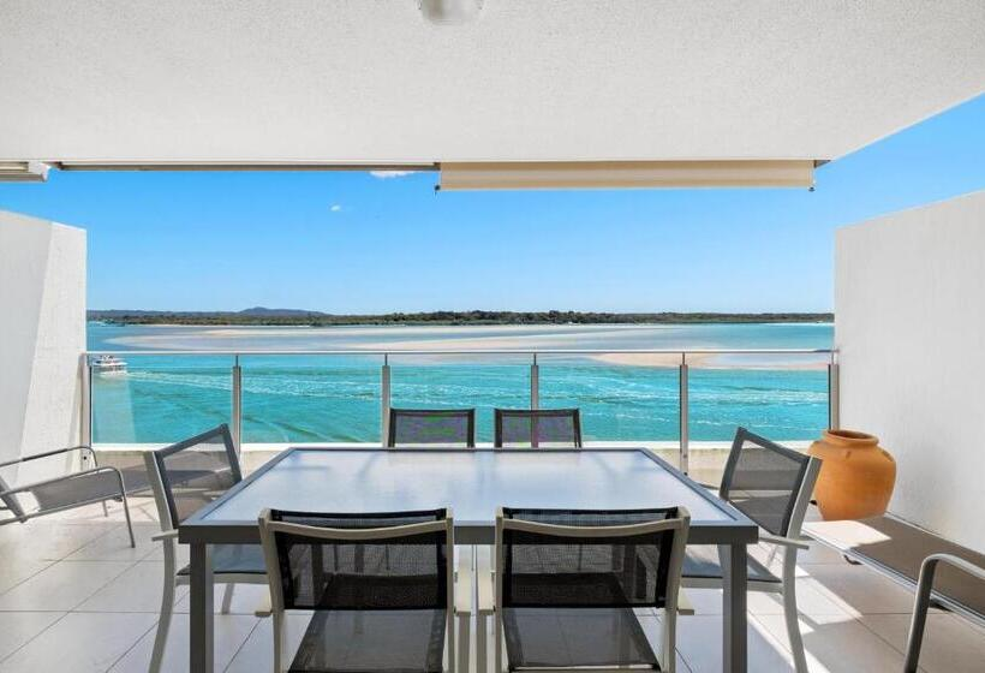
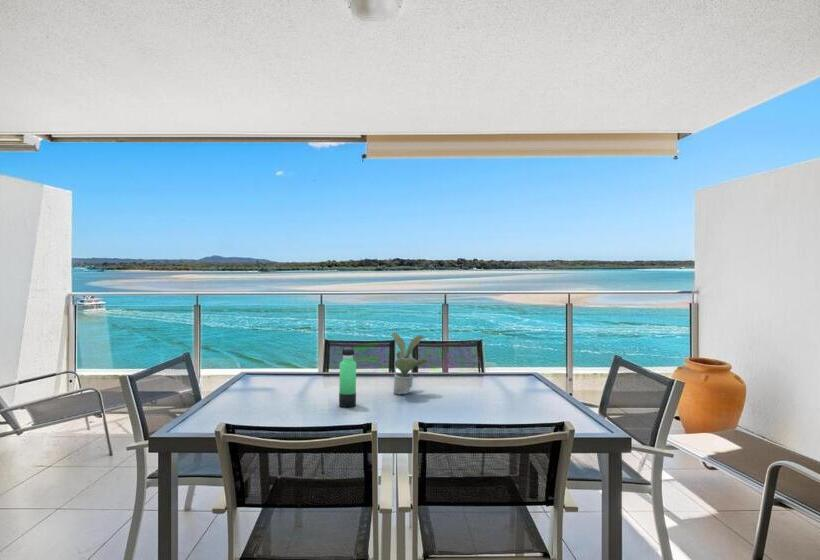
+ thermos bottle [338,342,357,408]
+ potted plant [390,332,430,395]
